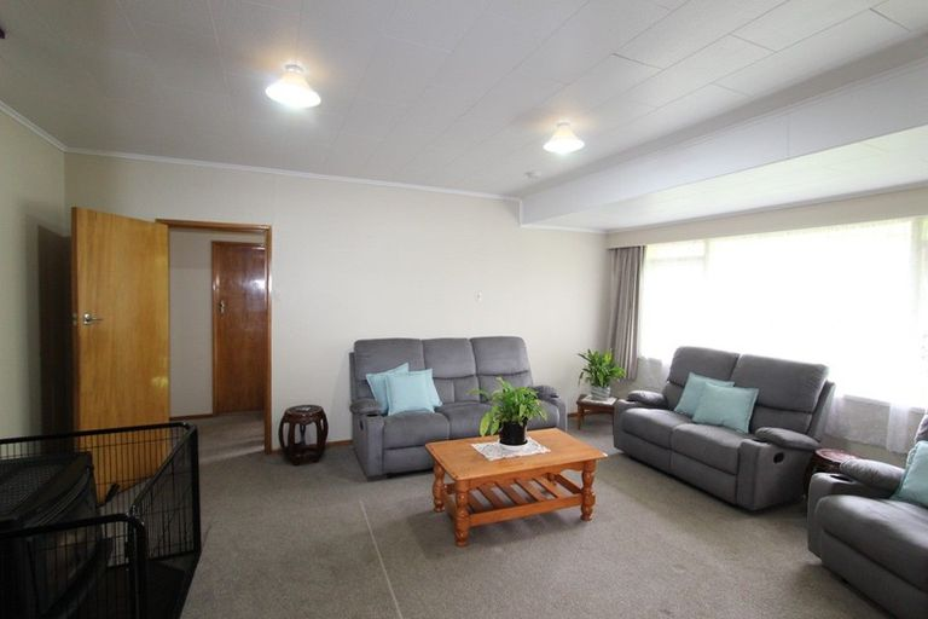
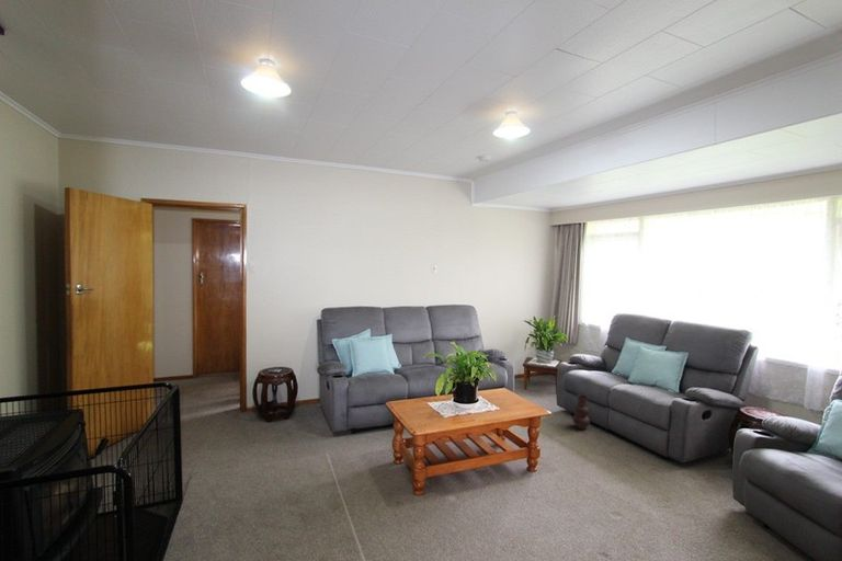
+ vase [571,393,591,431]
